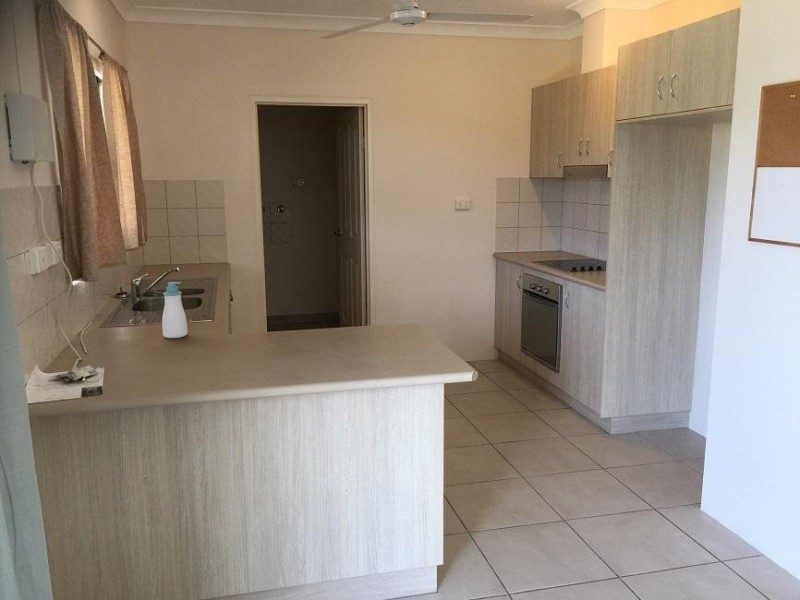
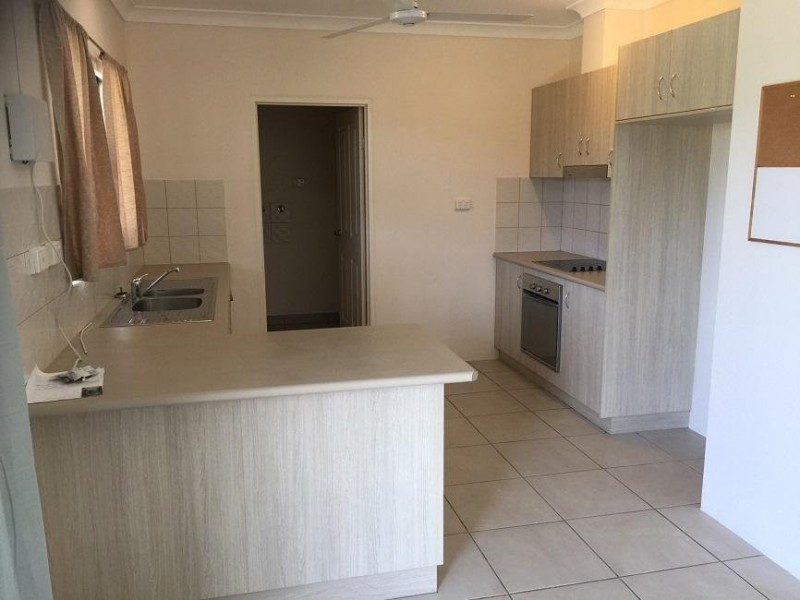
- soap bottle [161,281,188,339]
